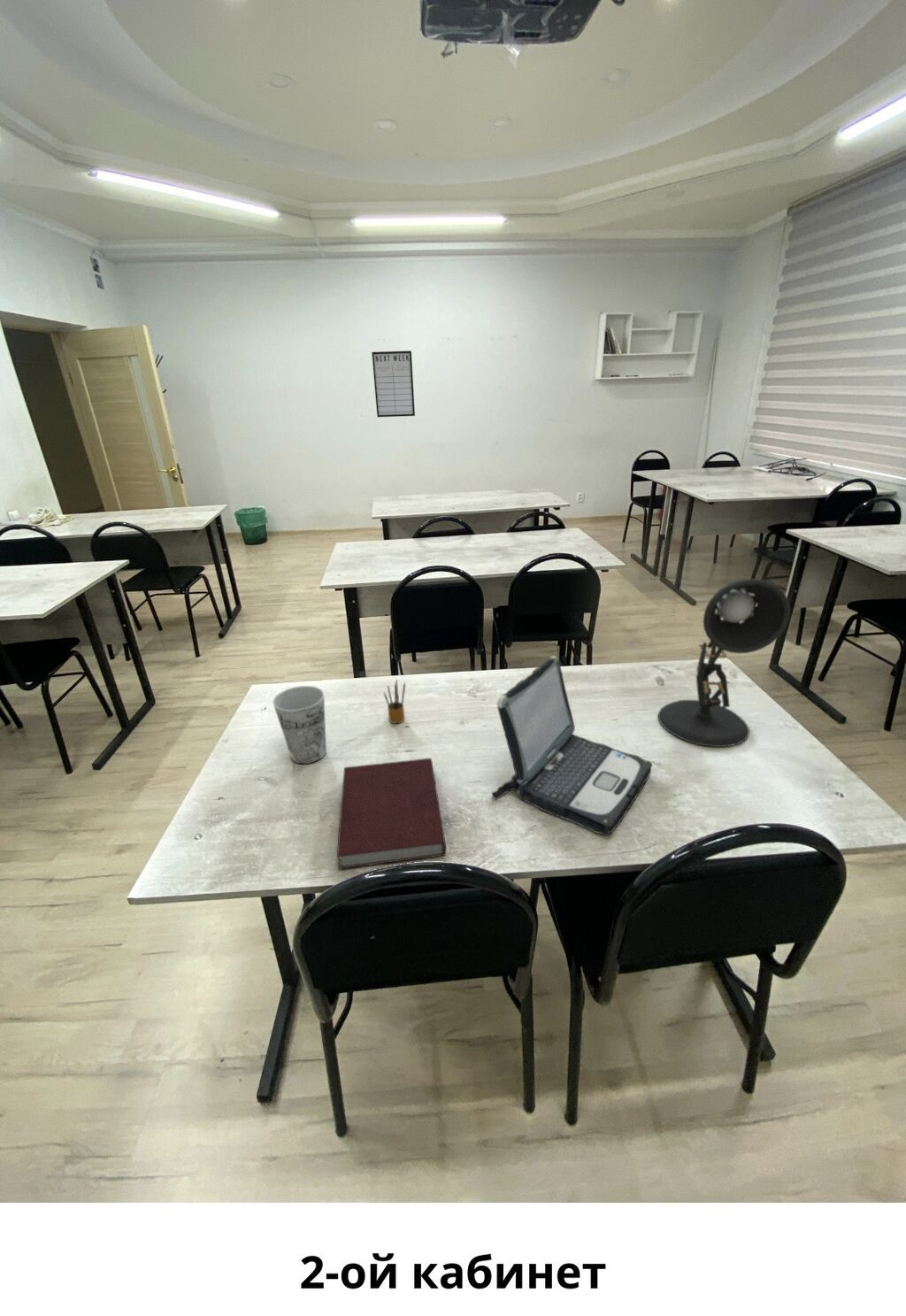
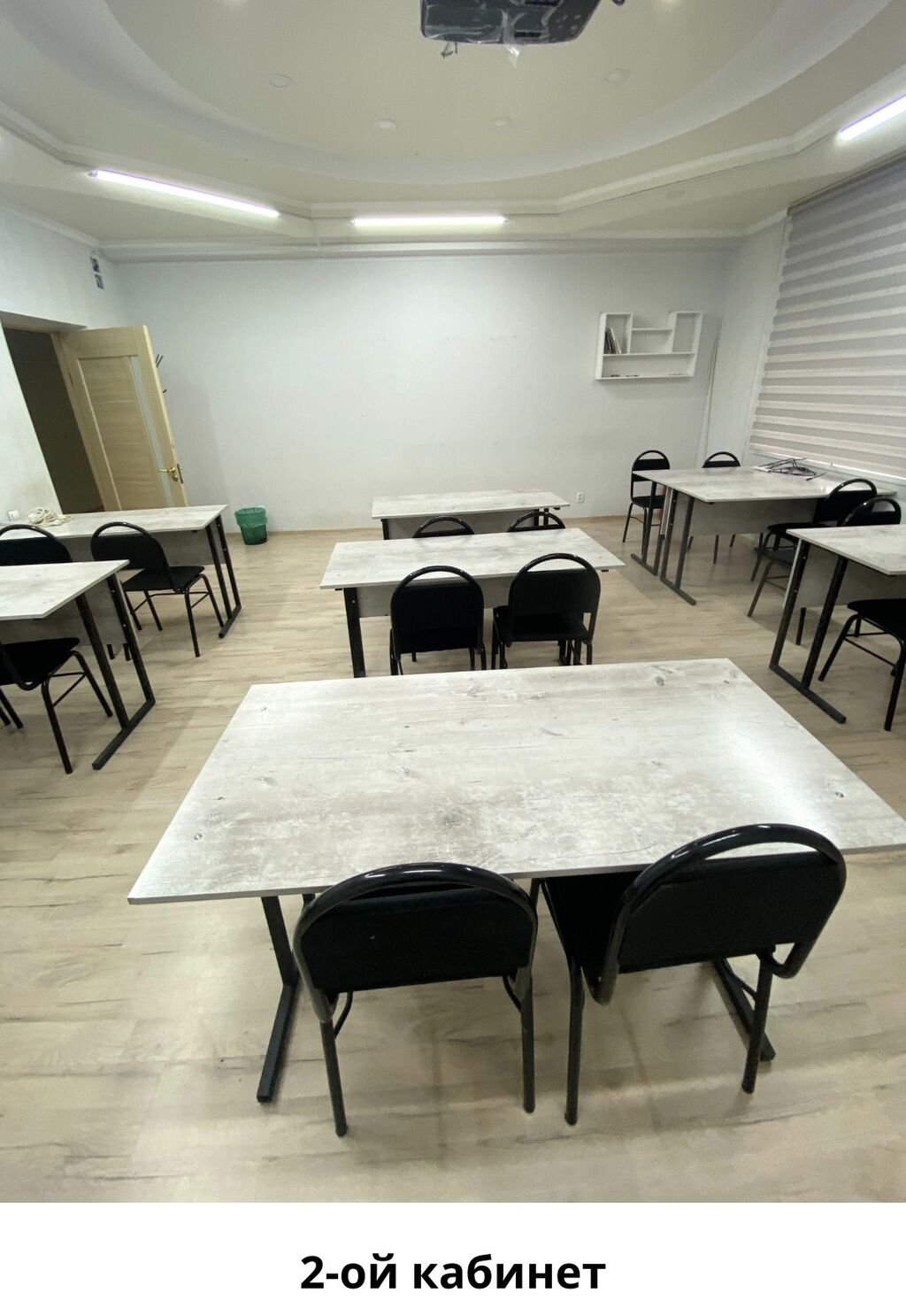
- pencil box [383,679,406,724]
- cup [272,685,327,765]
- notebook [336,758,448,870]
- laptop [491,655,653,836]
- desk lamp [657,578,791,748]
- writing board [371,350,416,418]
